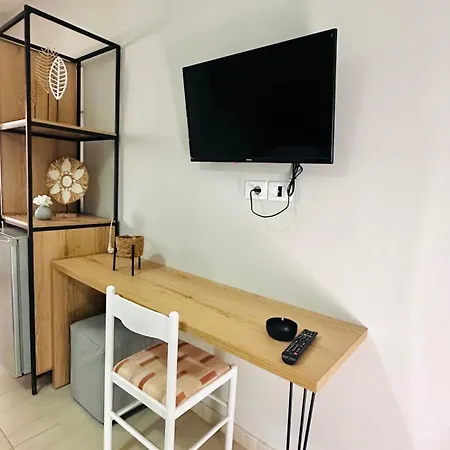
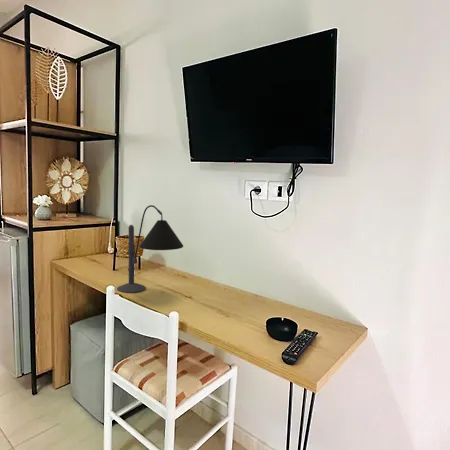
+ desk lamp [116,204,184,294]
